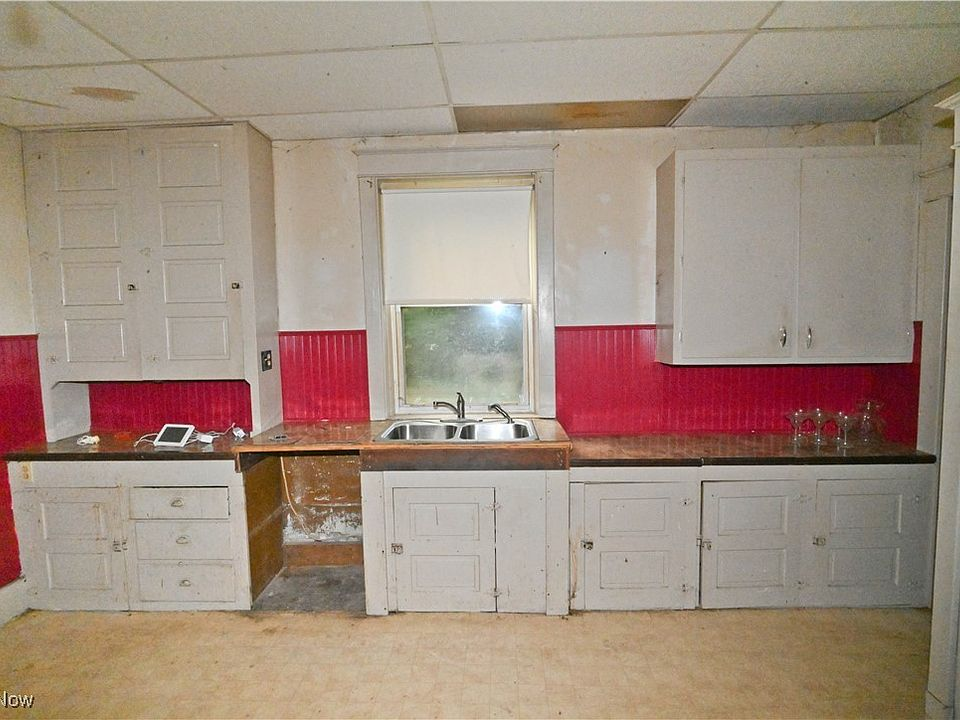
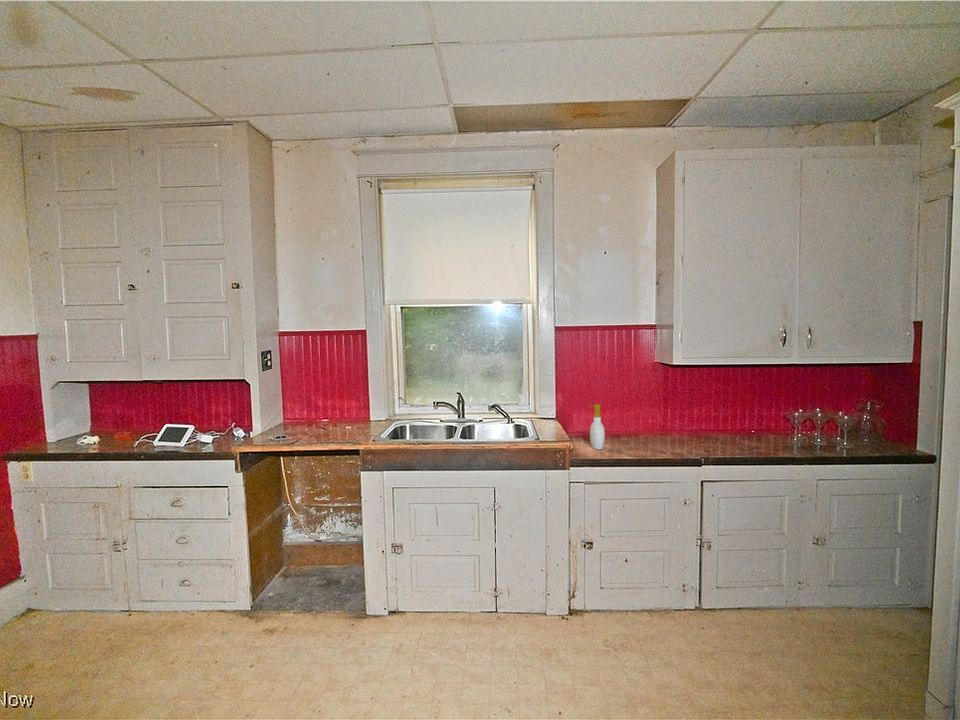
+ soap bottle [588,403,606,451]
